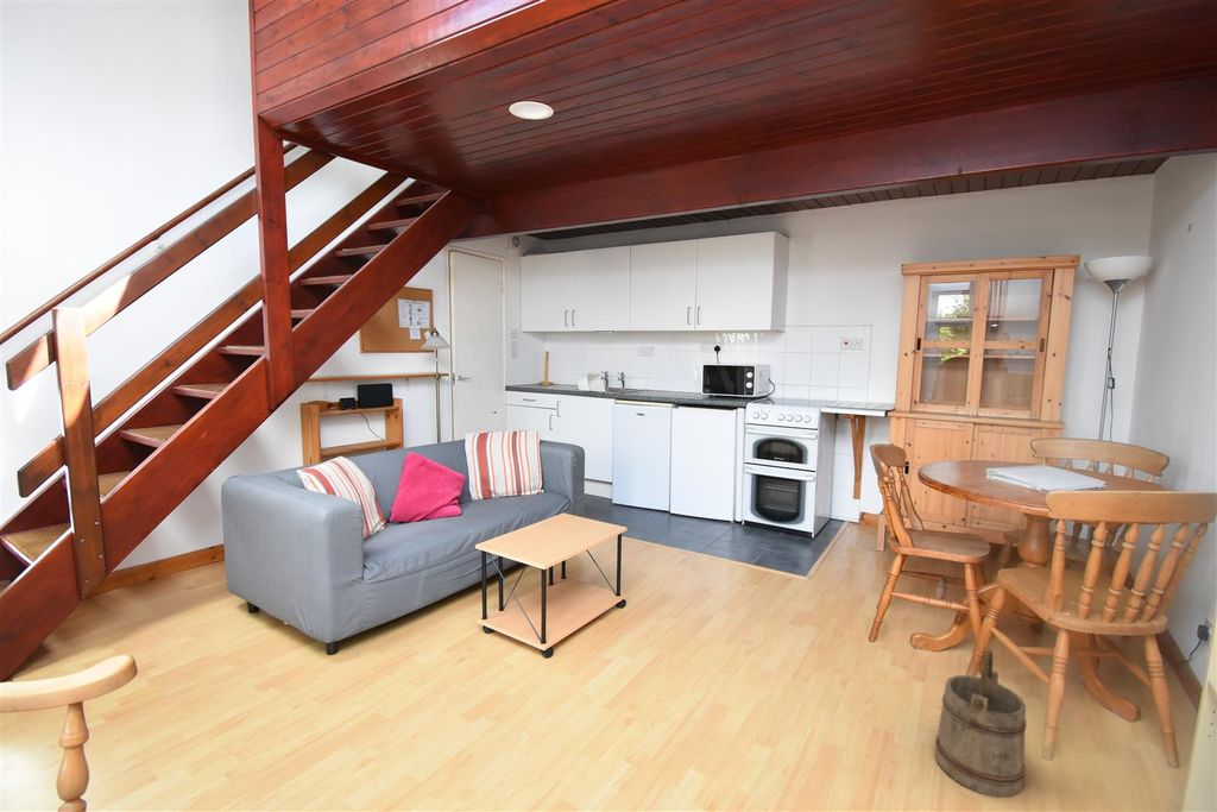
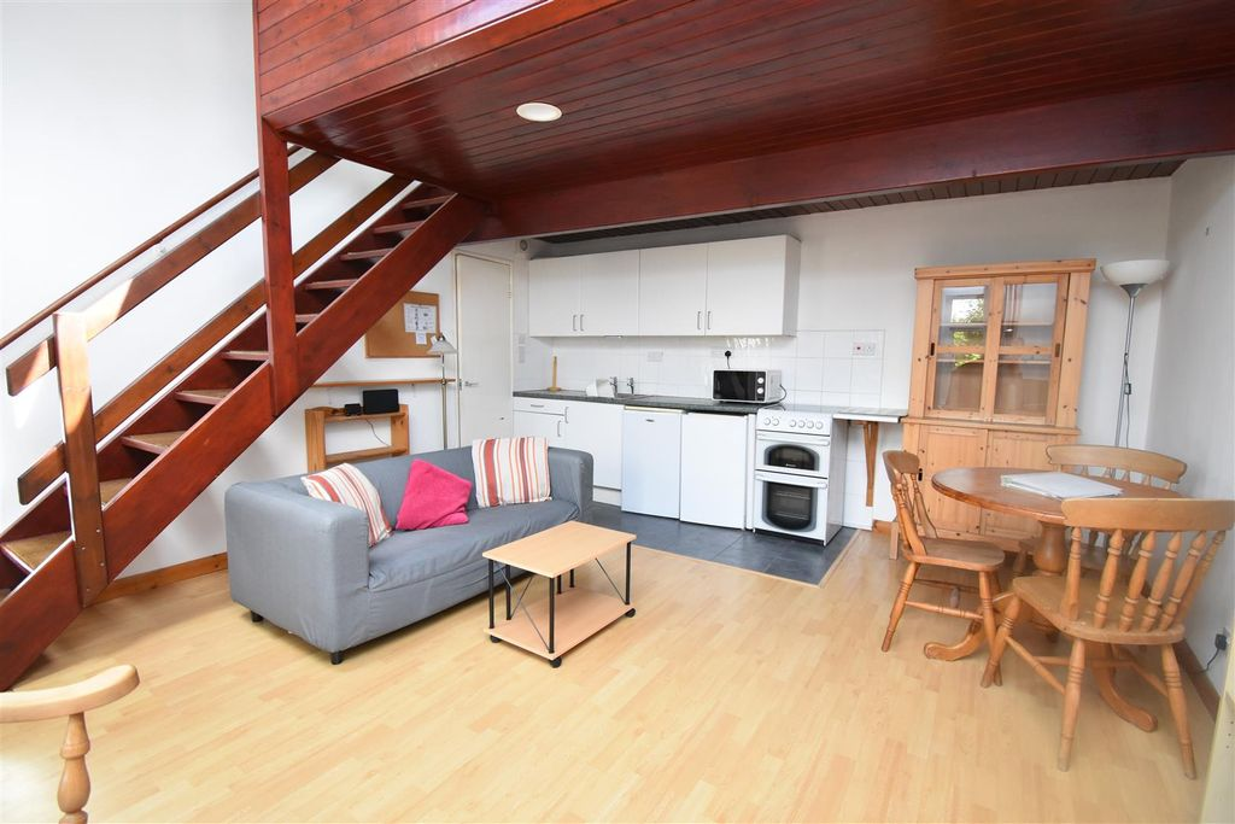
- bucket [934,649,1028,798]
